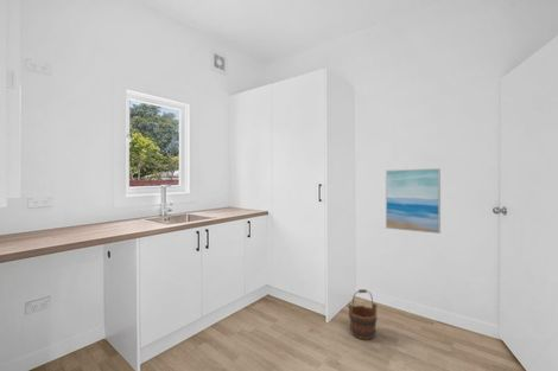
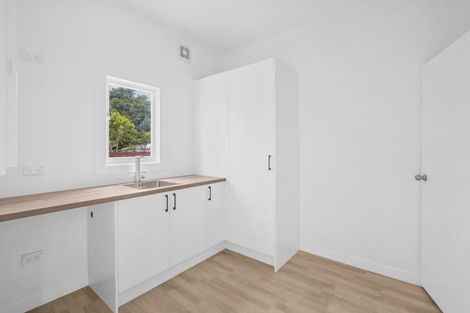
- wooden bucket [347,288,379,341]
- wall art [385,167,442,235]
